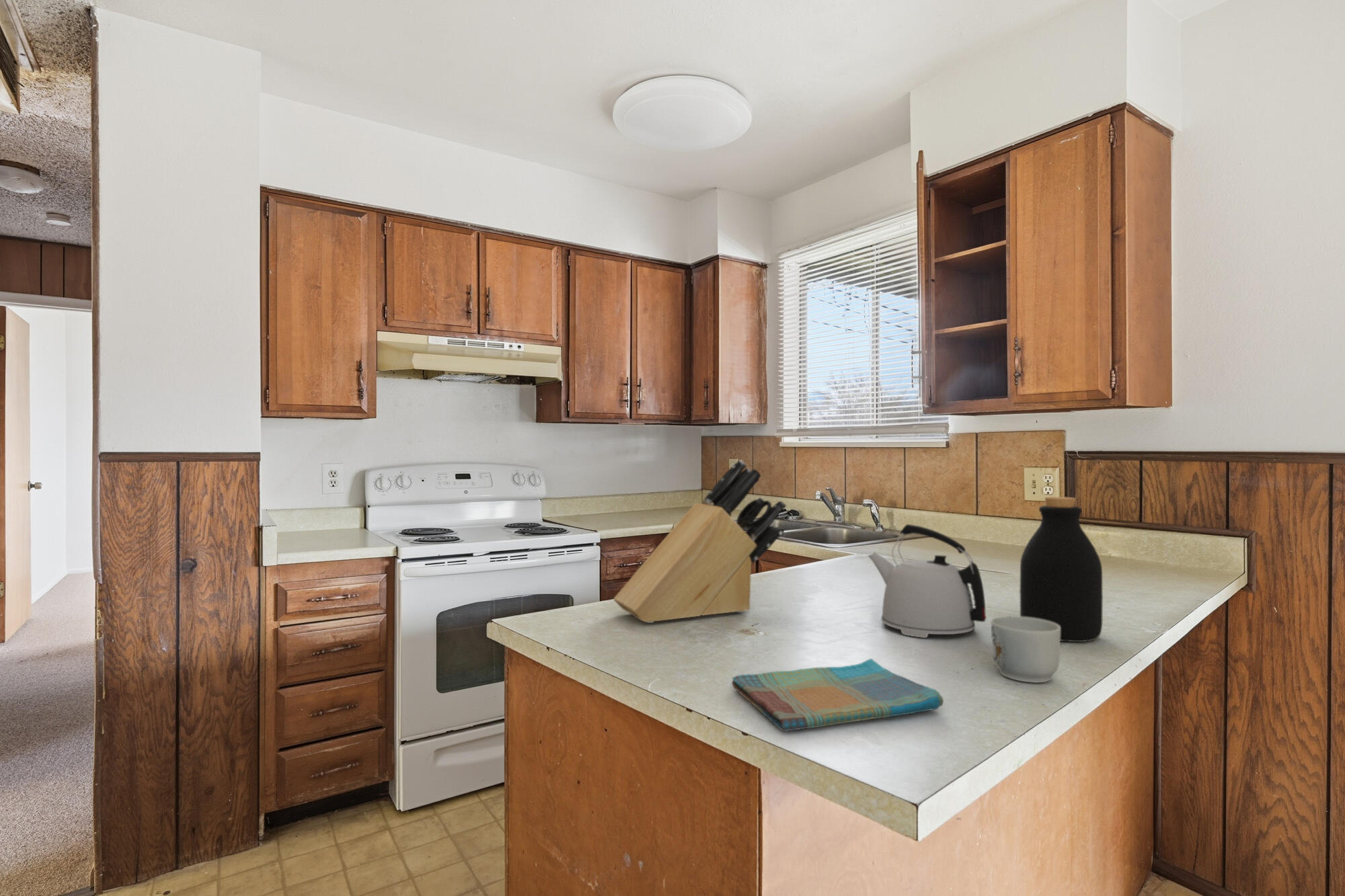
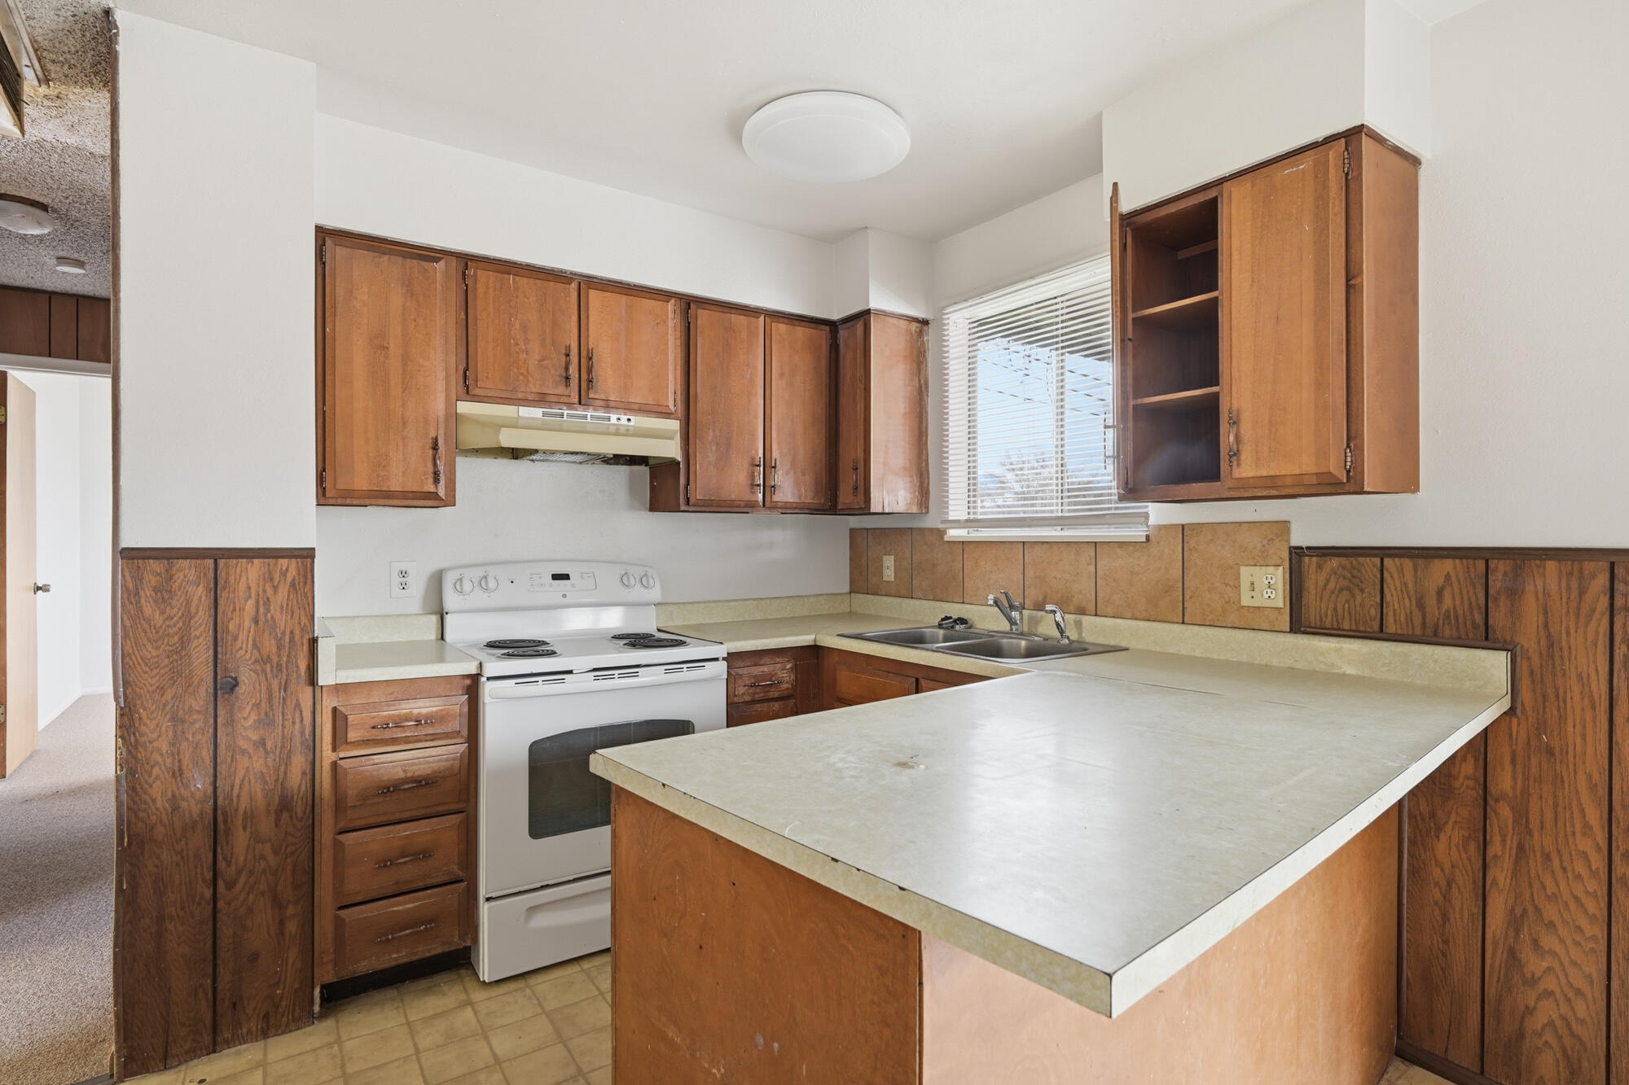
- dish towel [731,658,944,732]
- kettle [867,524,987,639]
- mug [991,616,1061,684]
- knife block [613,459,787,624]
- bottle [1019,496,1104,643]
